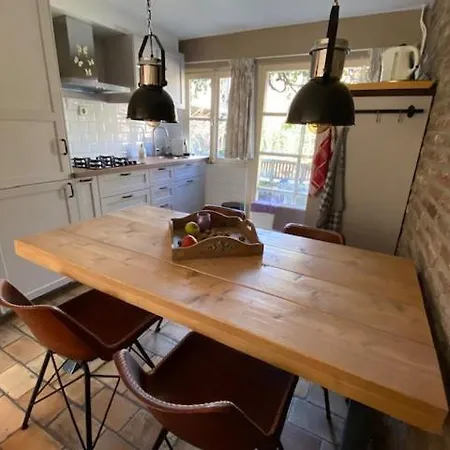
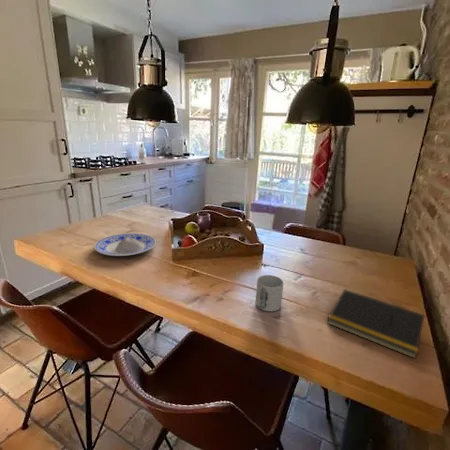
+ plate [93,232,157,257]
+ notepad [326,288,426,359]
+ mug [255,274,284,312]
